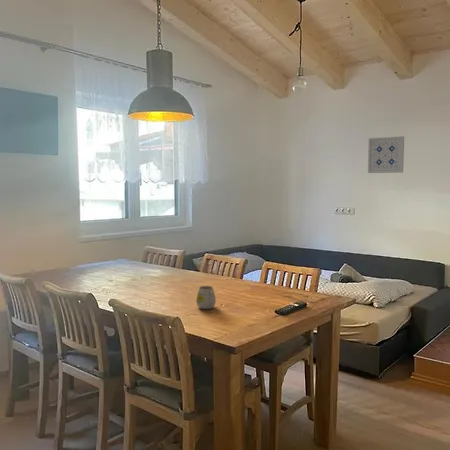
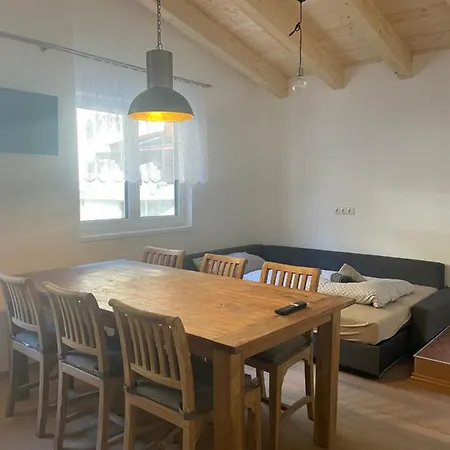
- mug [195,285,217,310]
- wall art [367,135,405,174]
